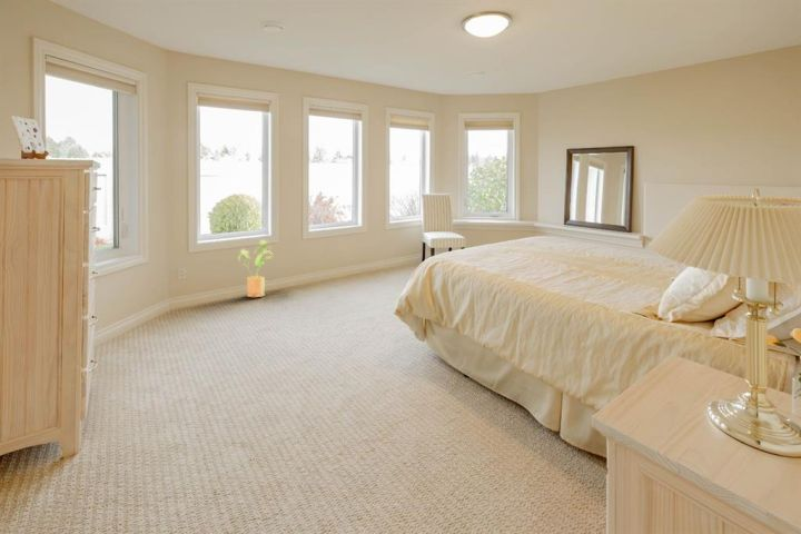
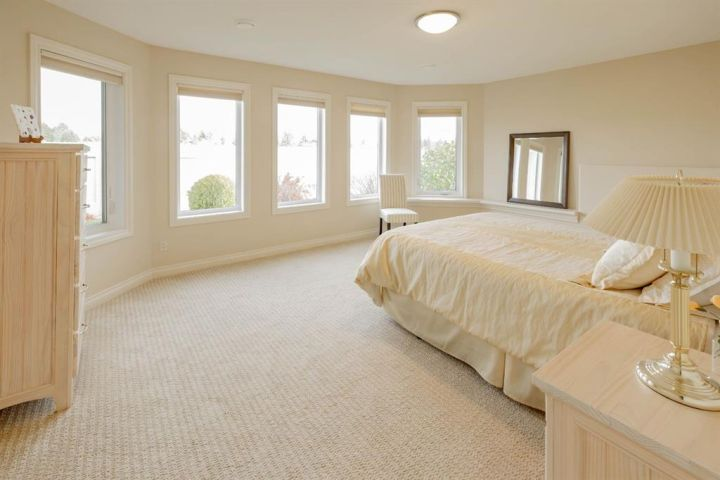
- house plant [237,239,275,298]
